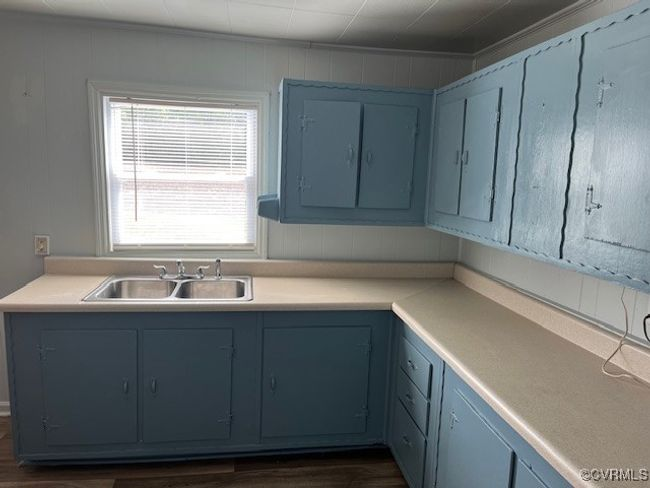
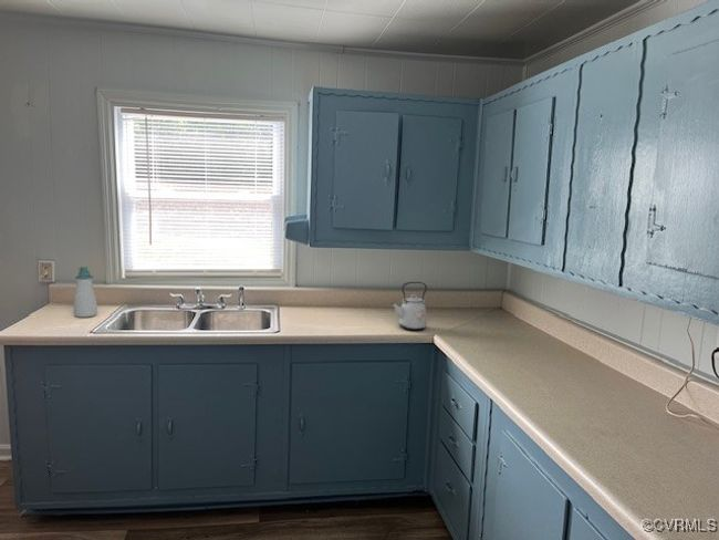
+ soap bottle [73,266,98,319]
+ kettle [389,281,428,331]
